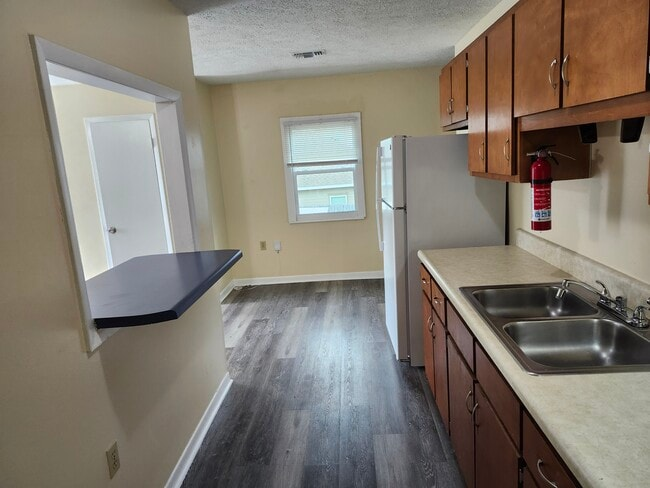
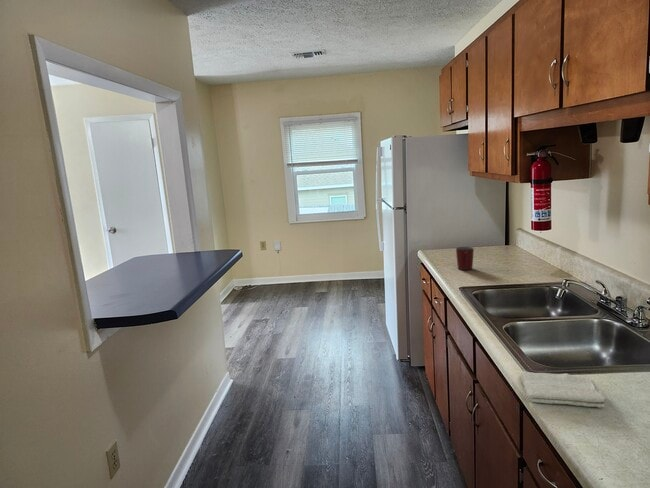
+ mug [455,246,475,271]
+ washcloth [518,371,607,409]
